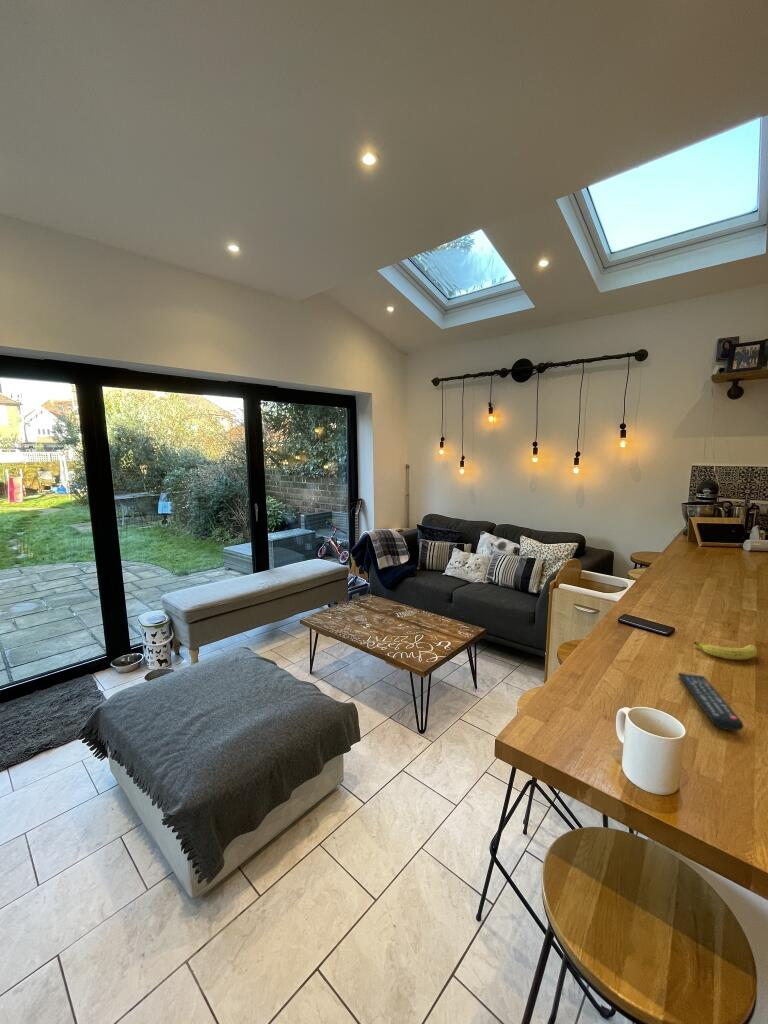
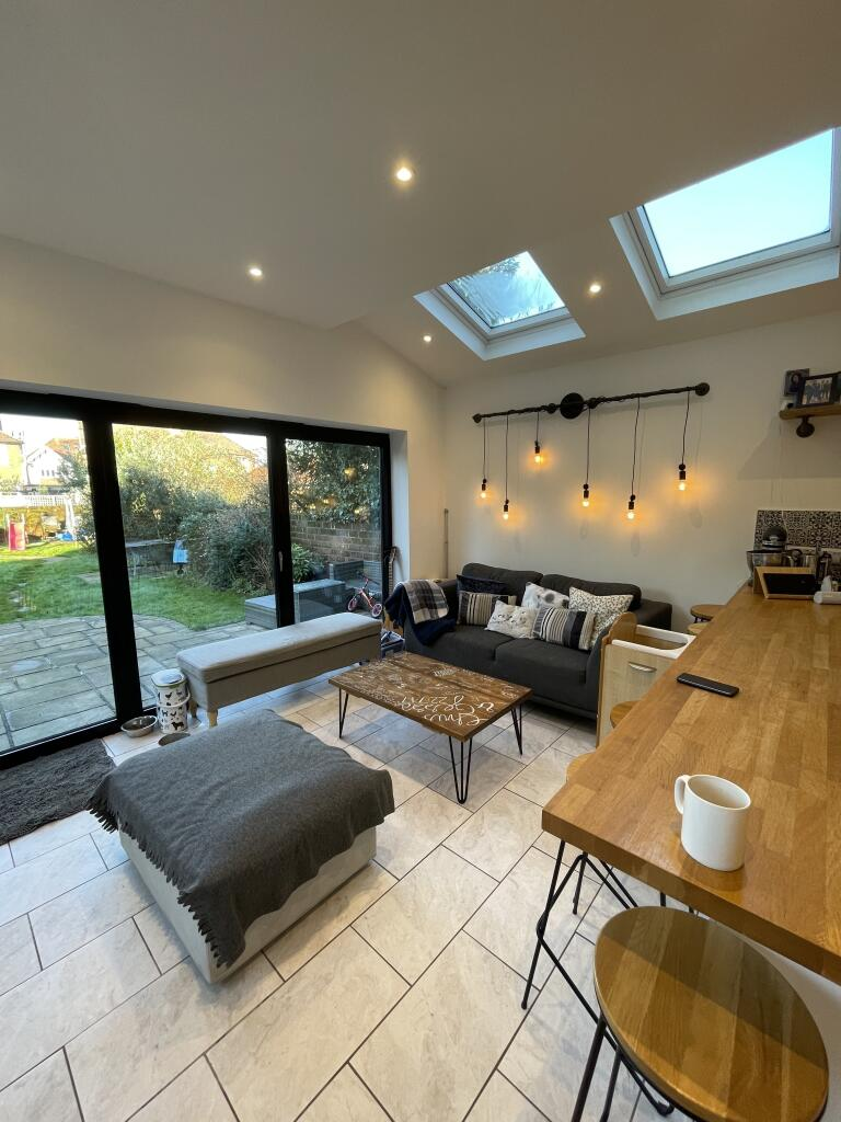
- fruit [693,641,758,660]
- remote control [677,672,744,732]
